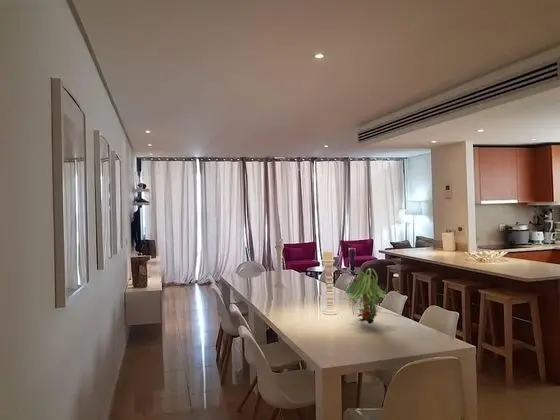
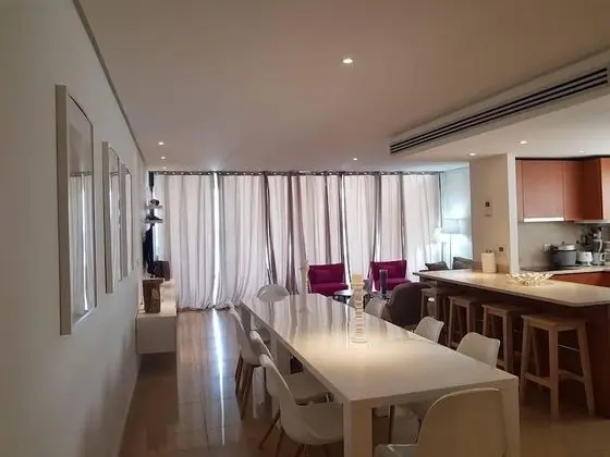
- plant [343,267,389,325]
